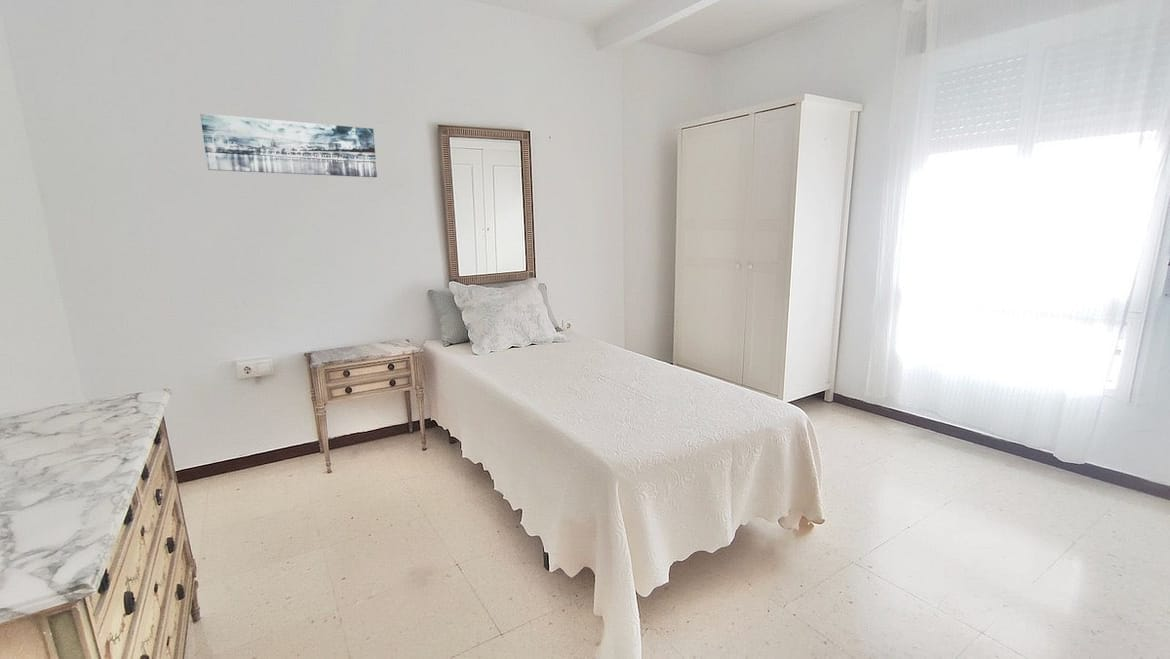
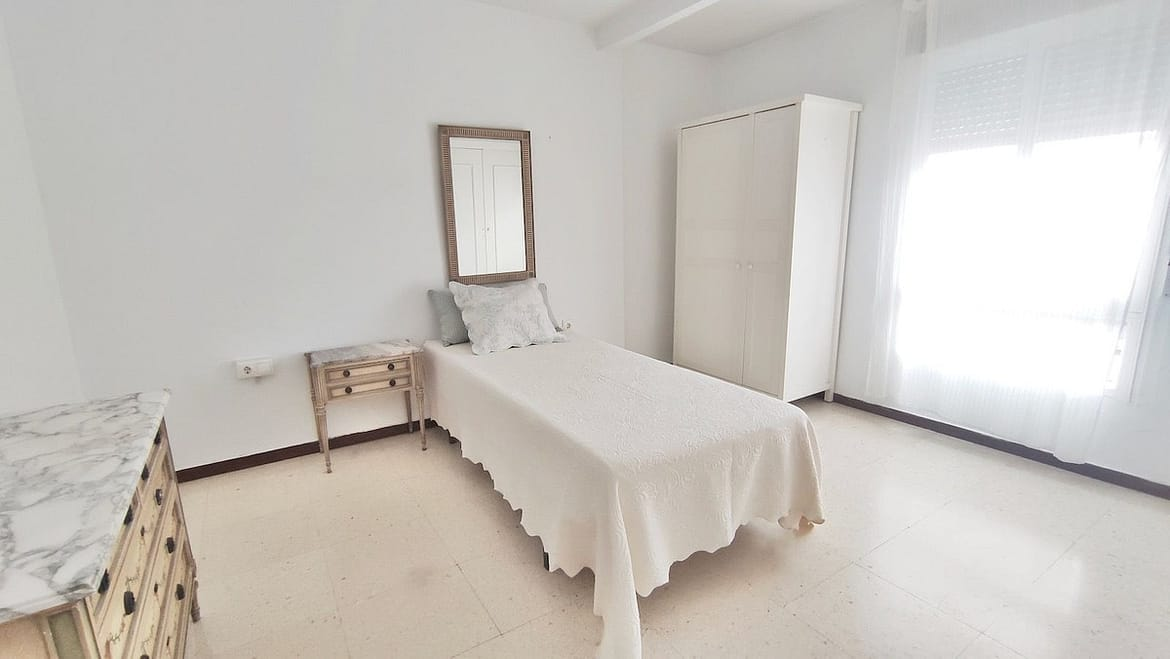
- wall art [199,112,378,178]
